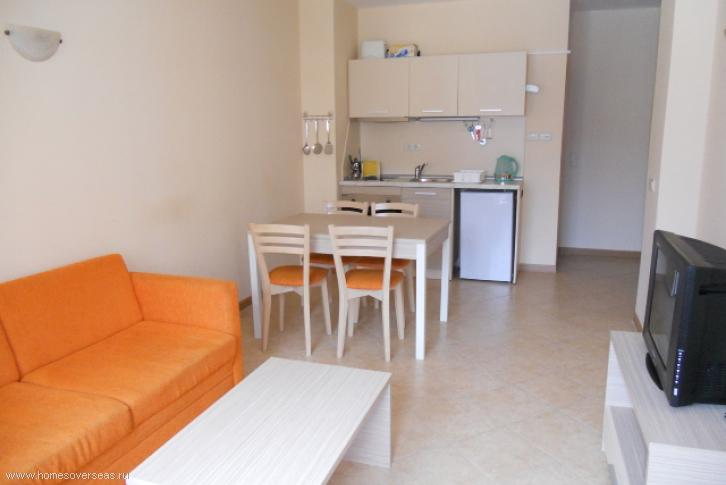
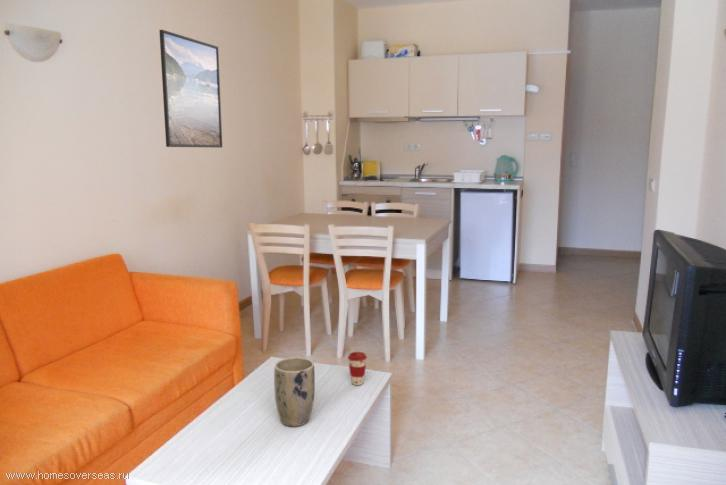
+ plant pot [273,357,316,428]
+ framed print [158,29,223,149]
+ coffee cup [347,351,368,386]
